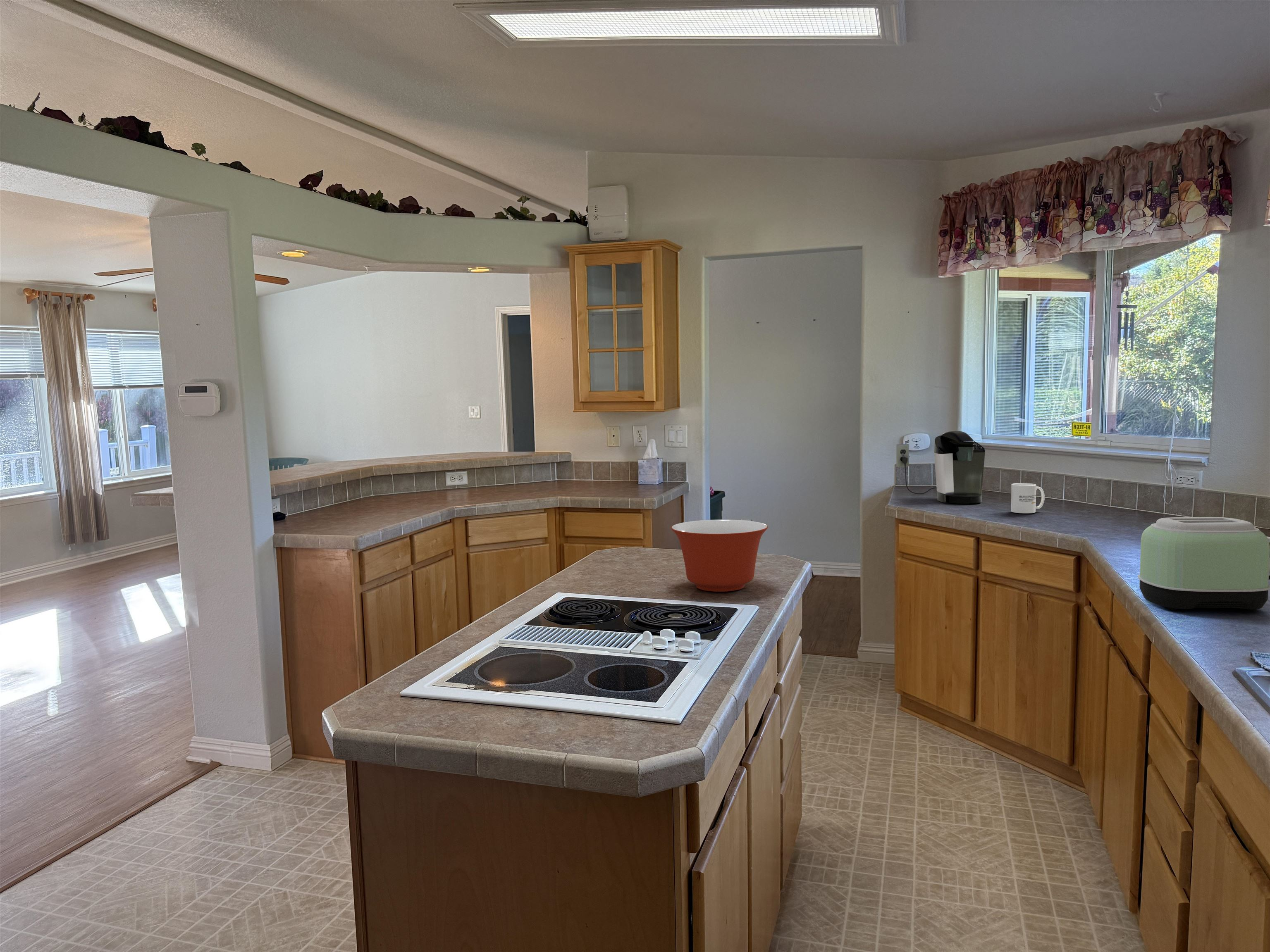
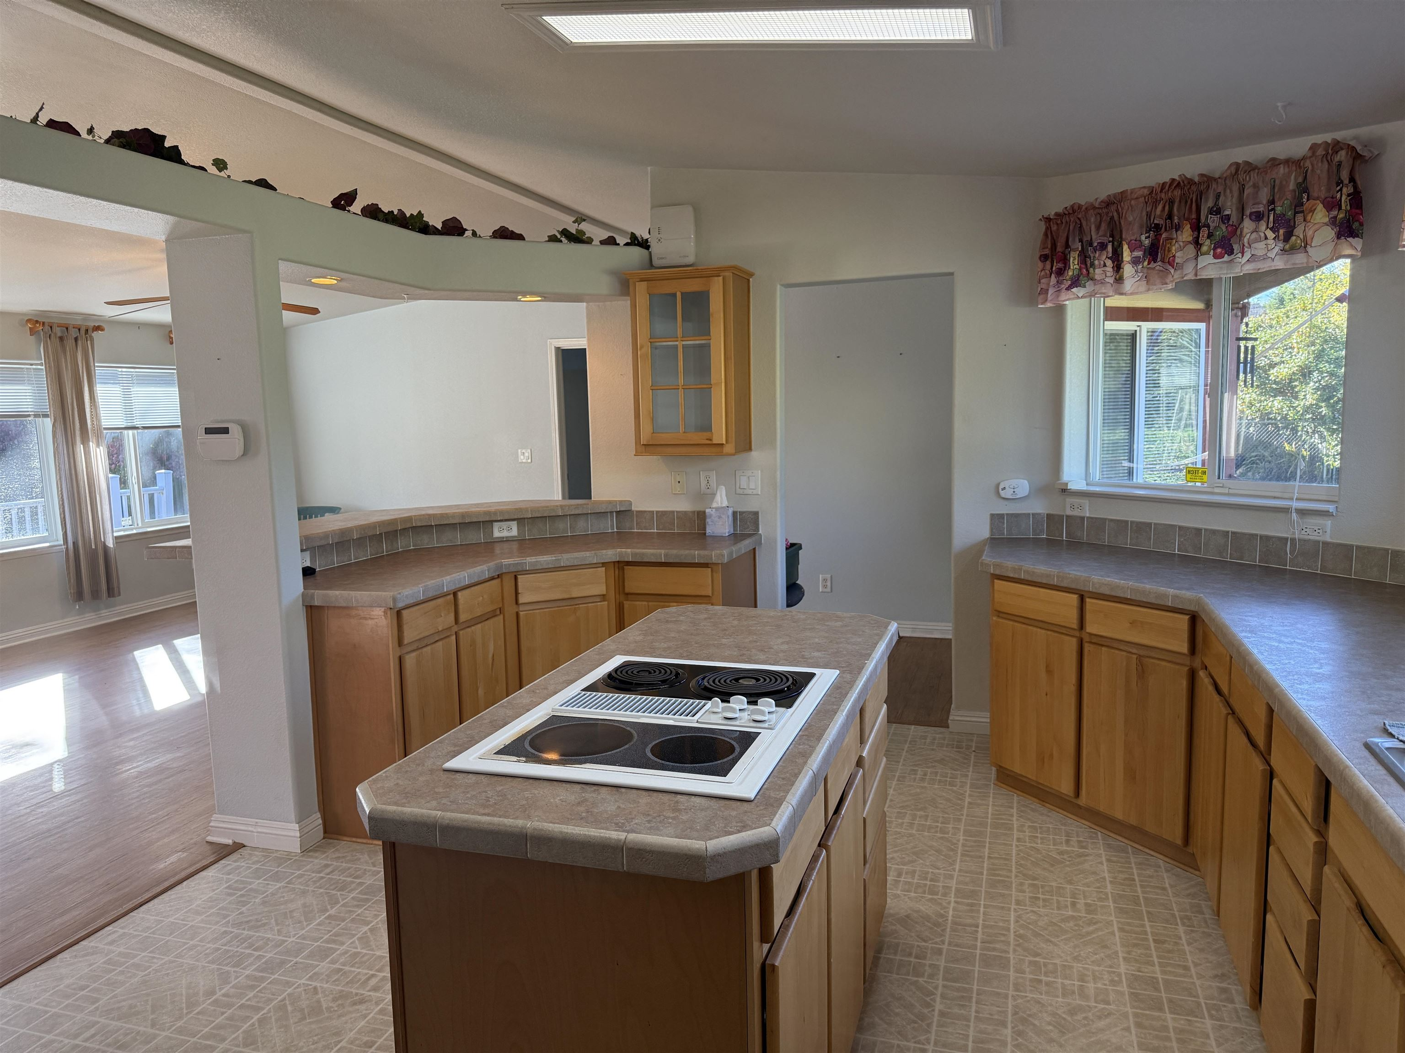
- mixing bowl [671,519,769,592]
- toaster [1137,516,1270,611]
- mug [1011,483,1045,514]
- coffee maker [896,431,986,504]
